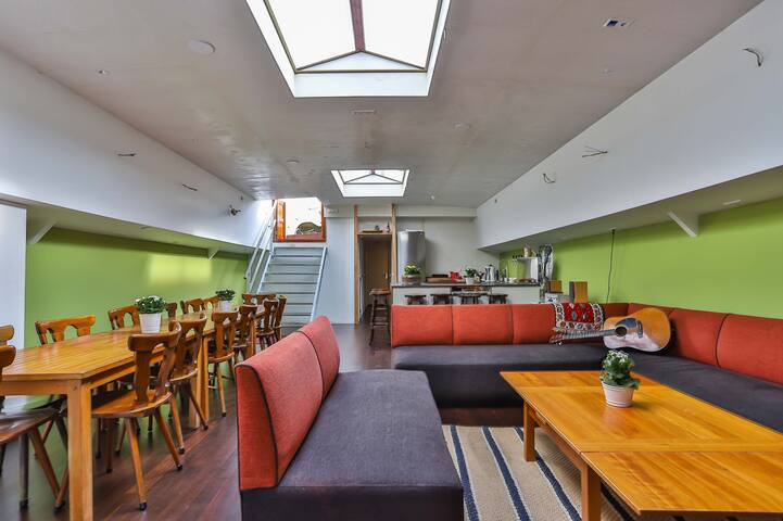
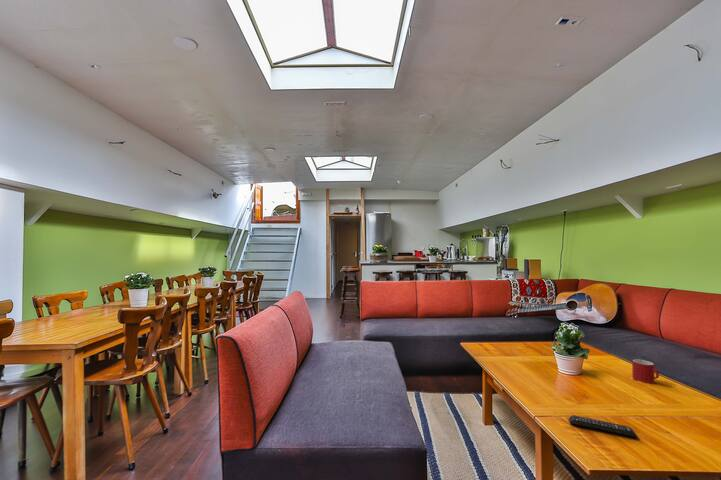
+ mug [631,358,660,384]
+ remote control [568,414,638,439]
